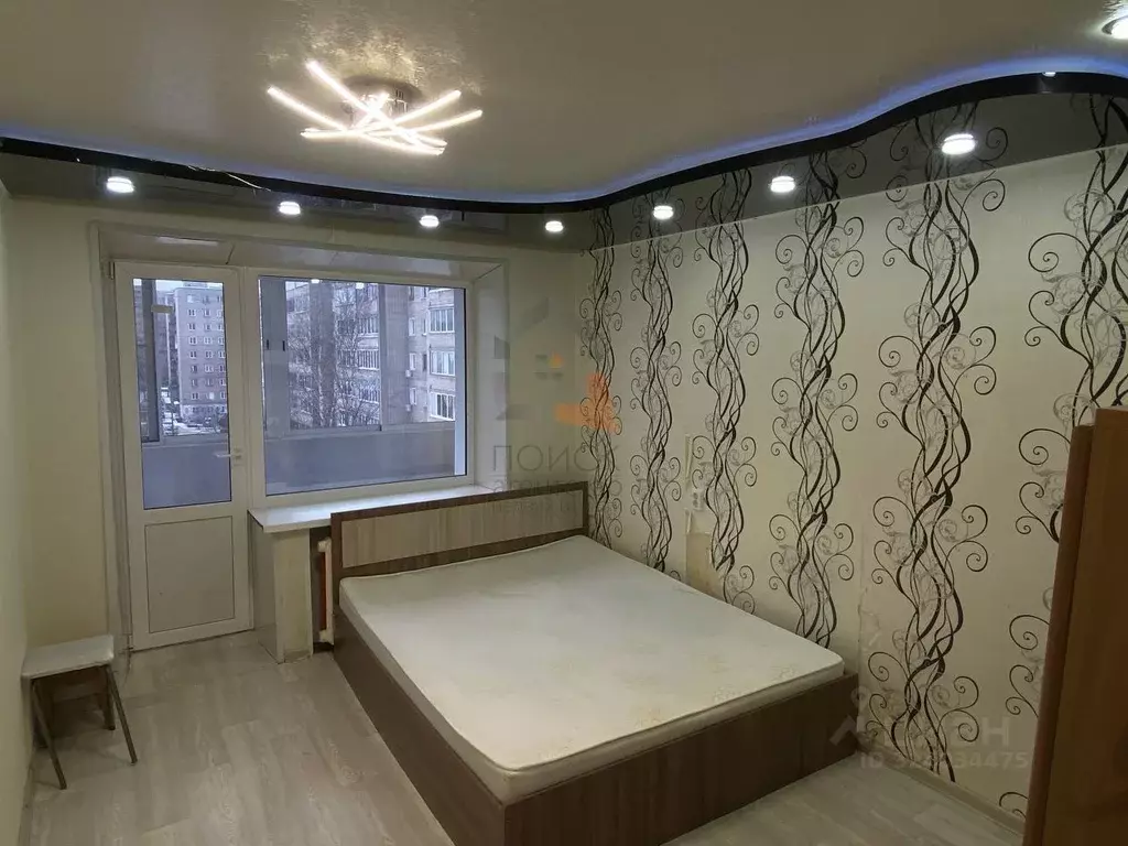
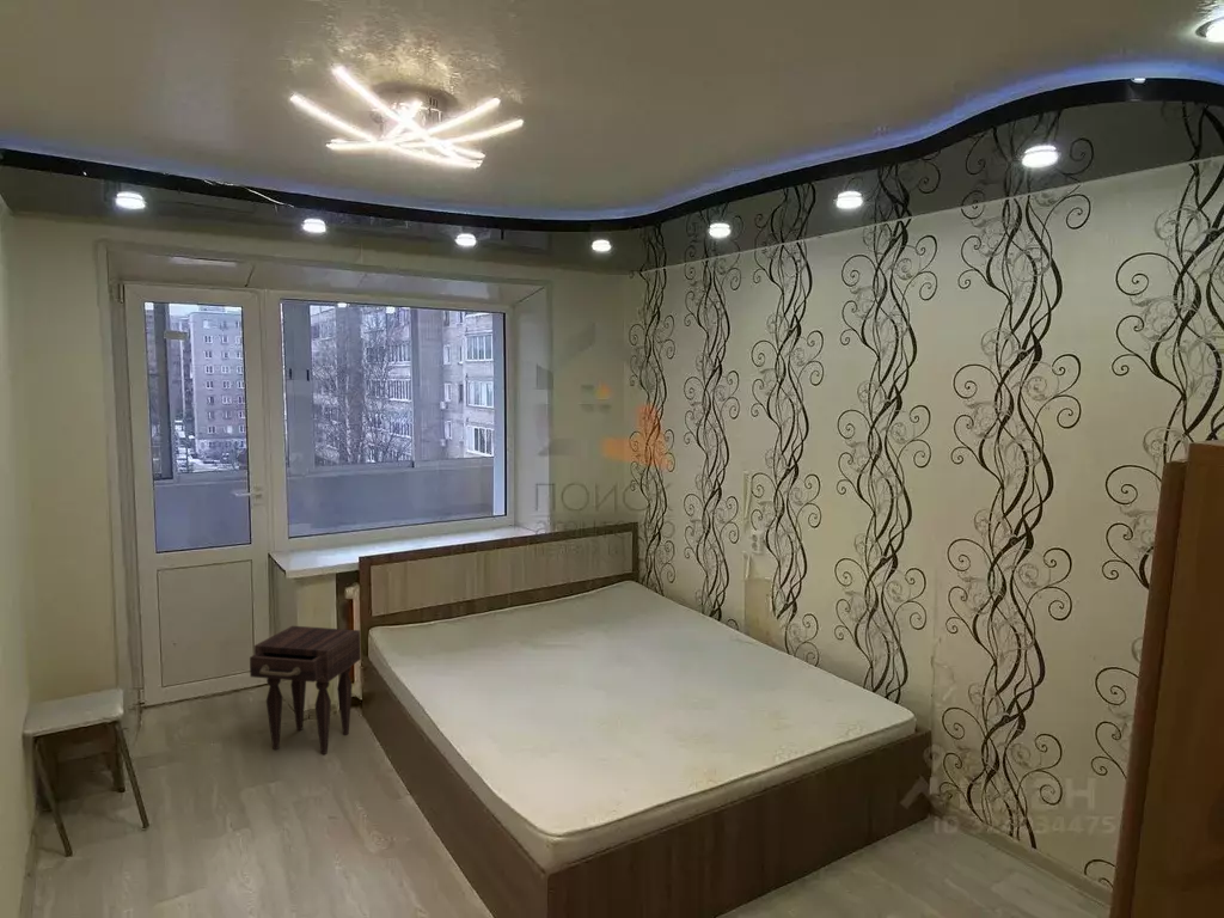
+ nightstand [249,625,362,755]
